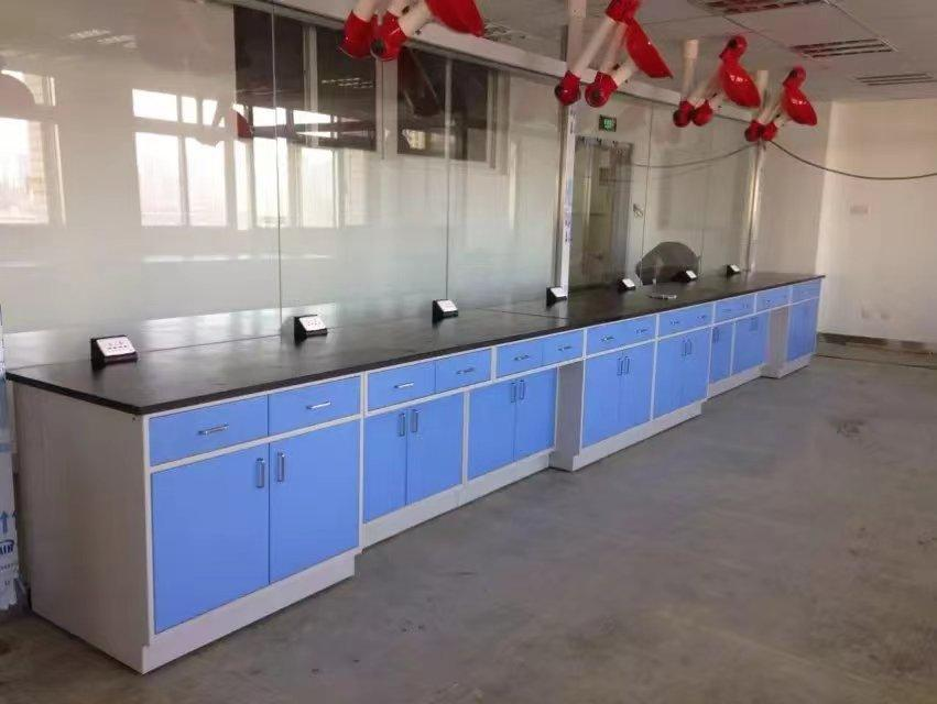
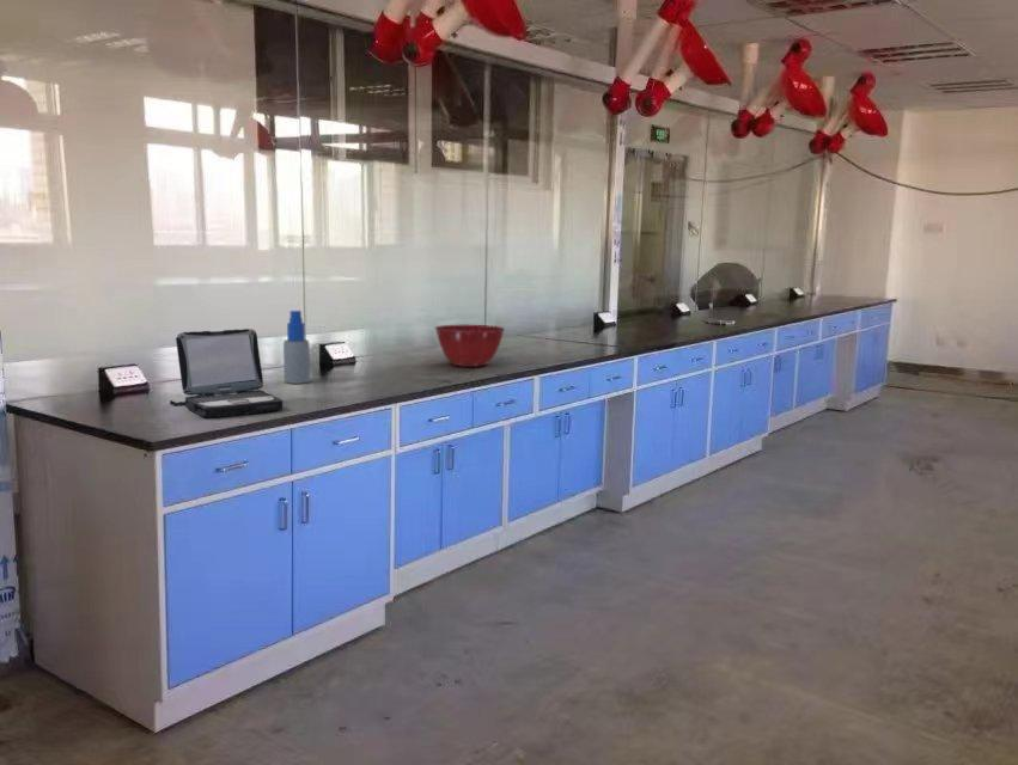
+ spray bottle [282,310,311,385]
+ mixing bowl [434,324,506,368]
+ laptop [169,328,284,418]
